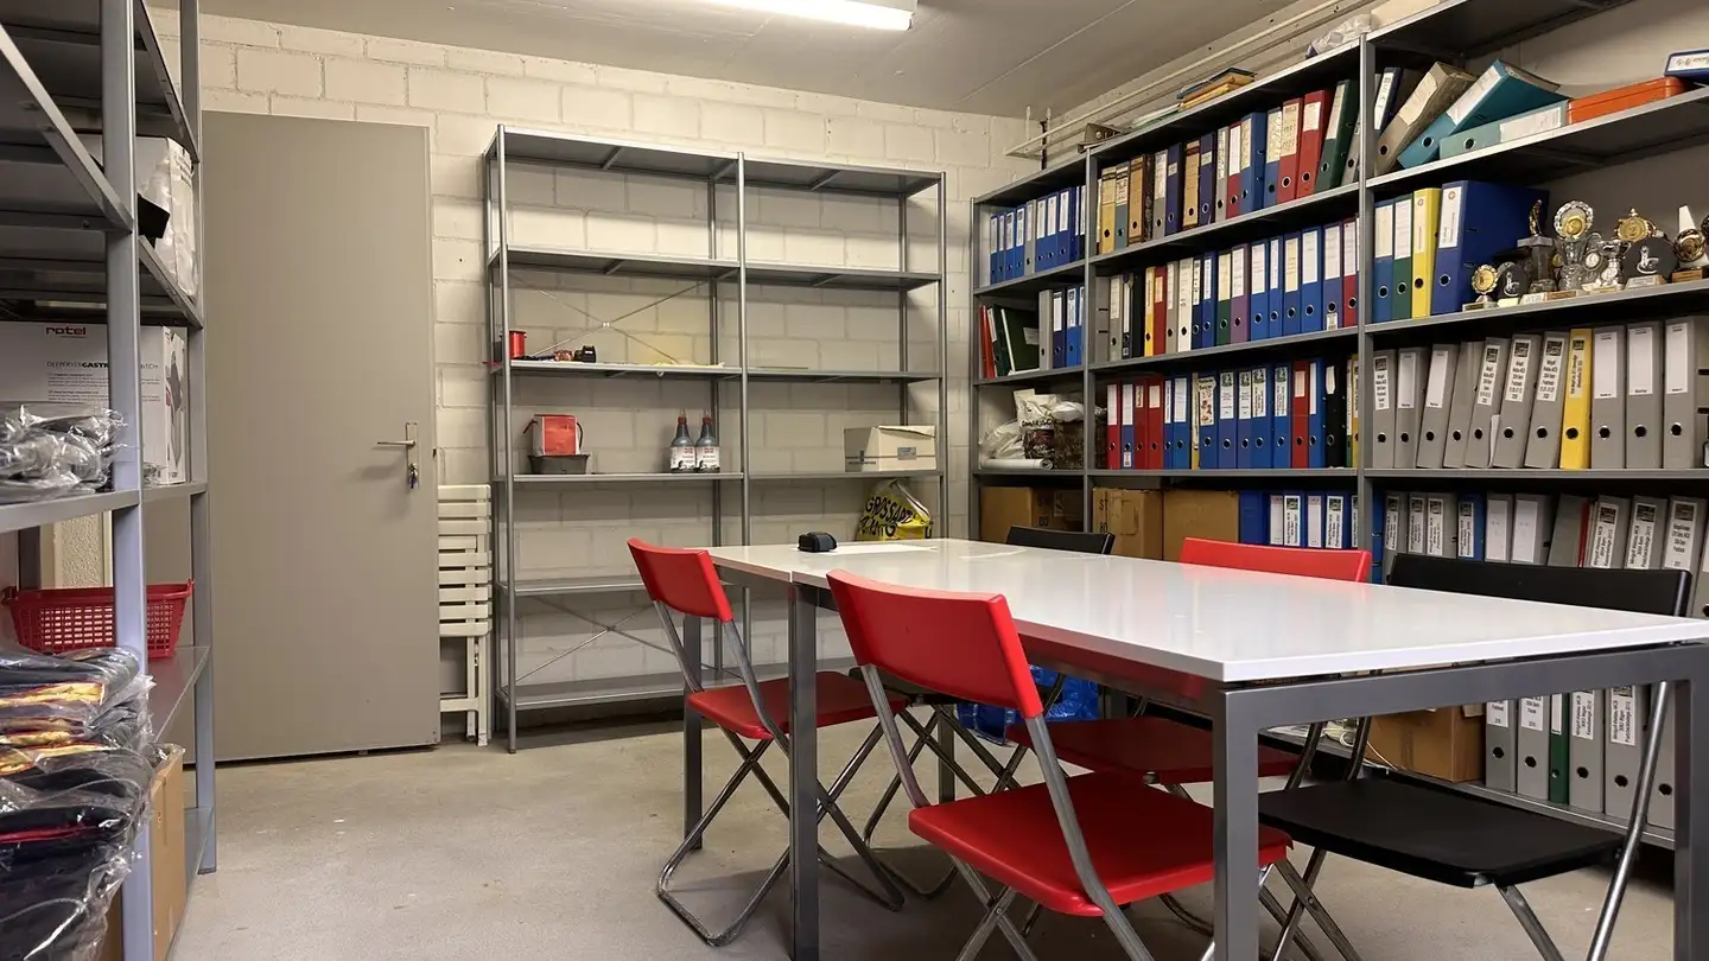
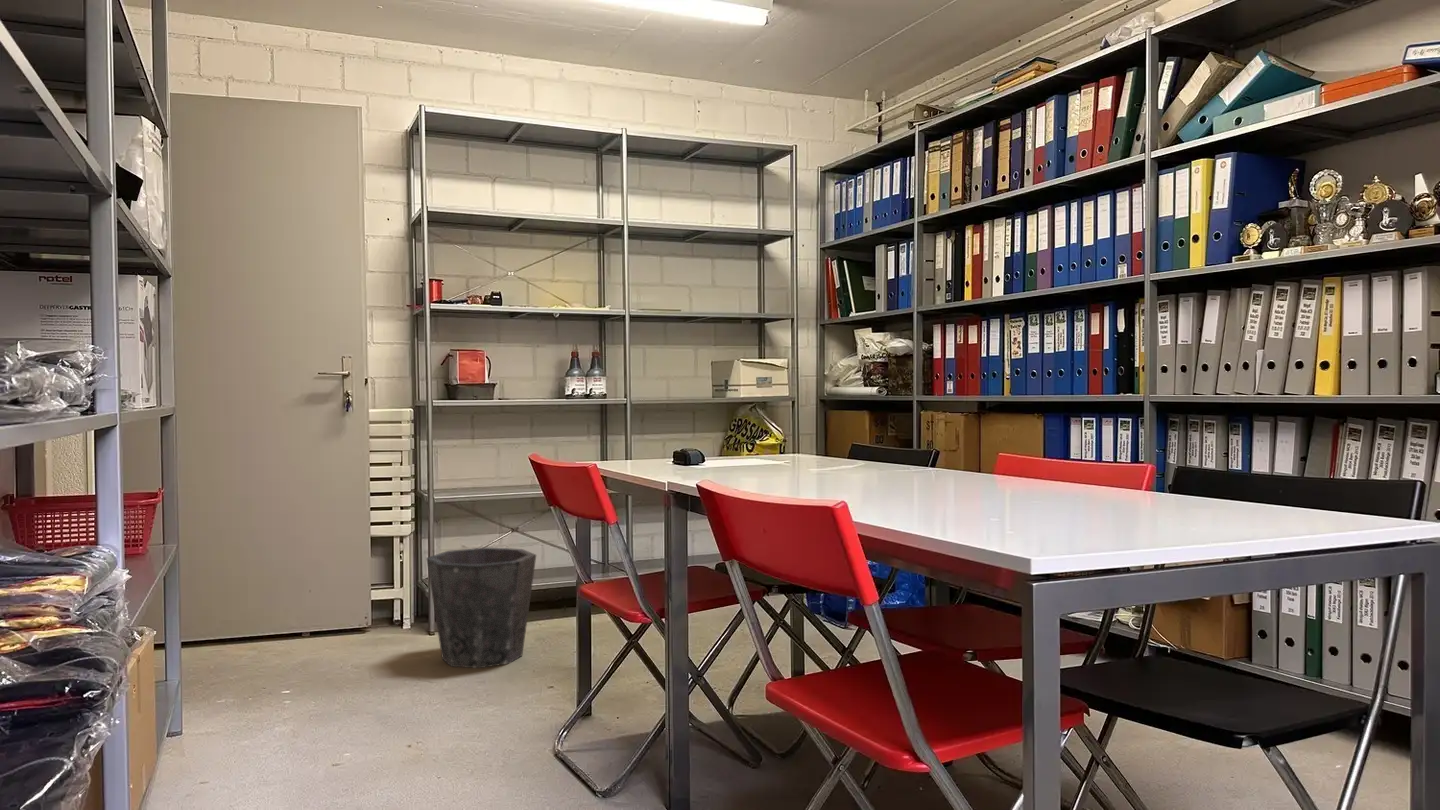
+ waste bin [425,547,537,669]
